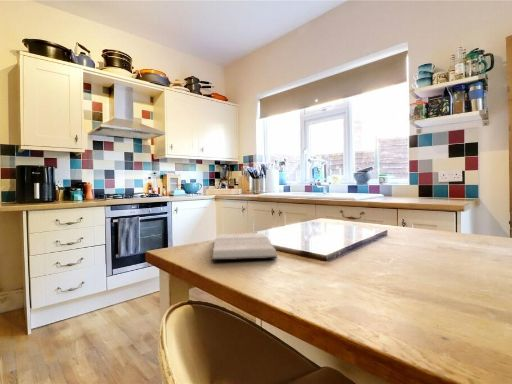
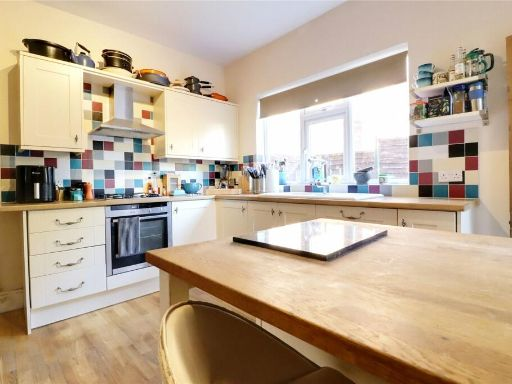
- hardback book [210,232,279,261]
